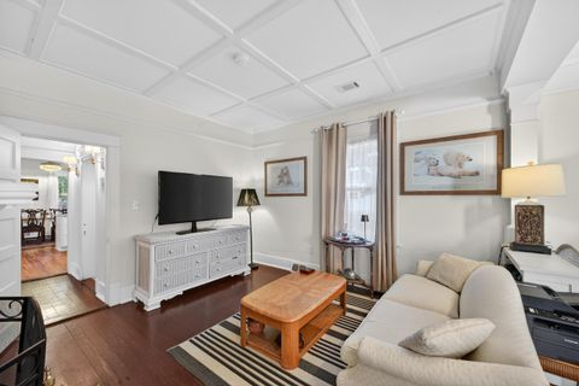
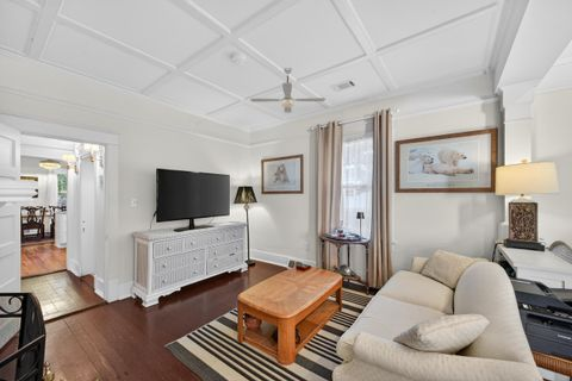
+ ceiling fan [250,65,327,114]
